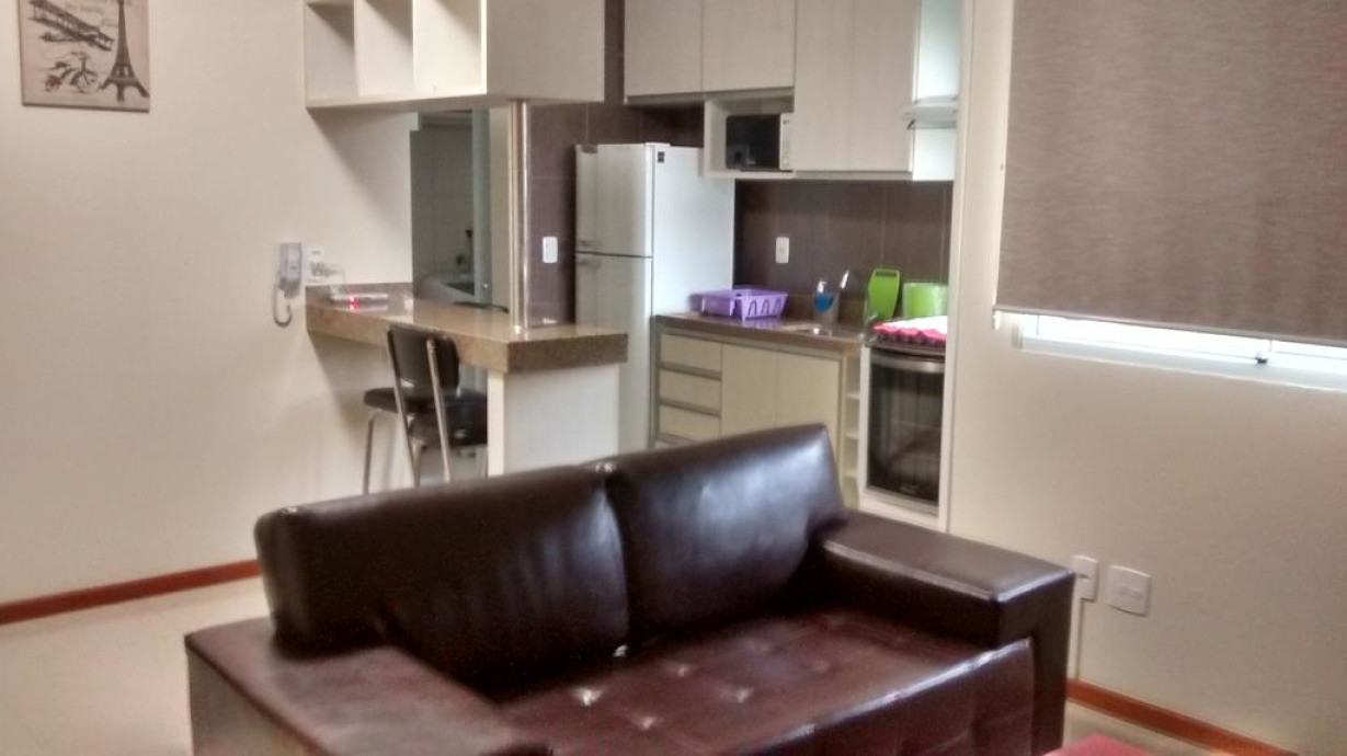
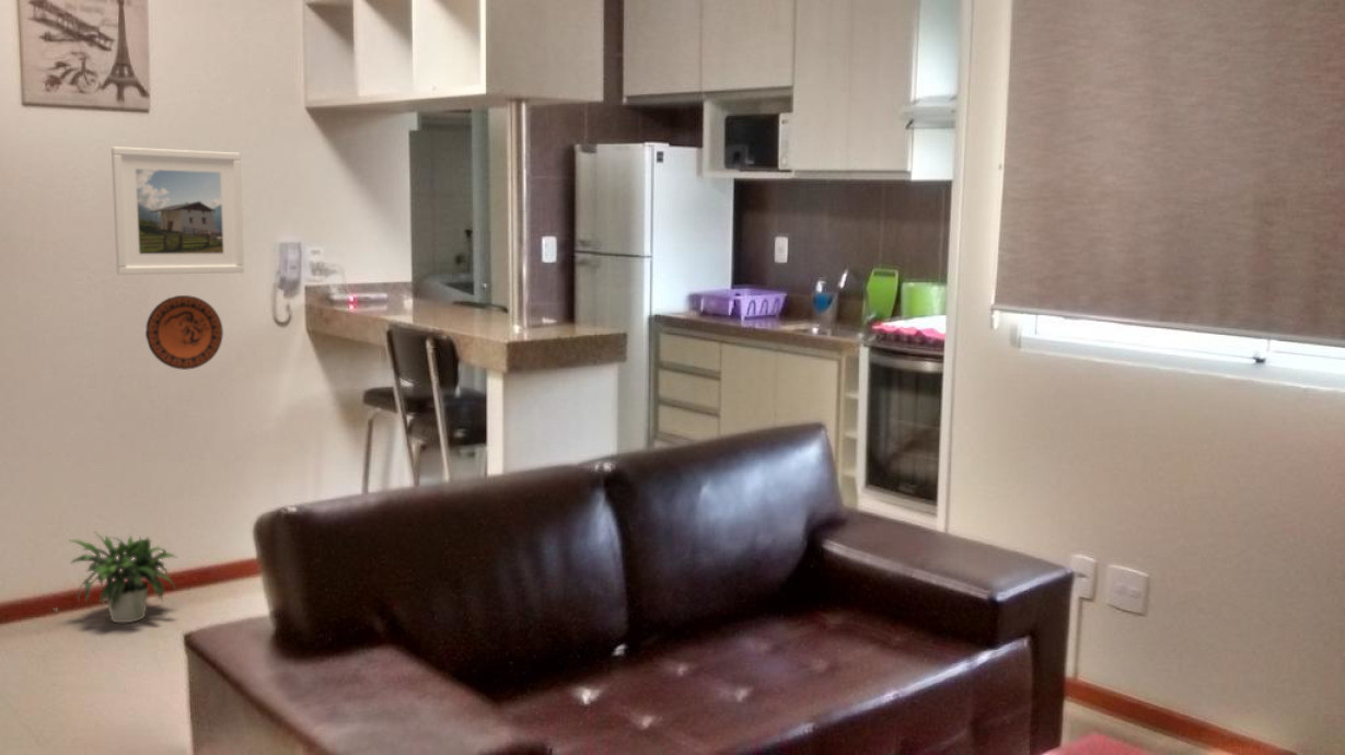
+ potted plant [53,530,178,624]
+ decorative plate [144,294,224,371]
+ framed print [111,146,245,276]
